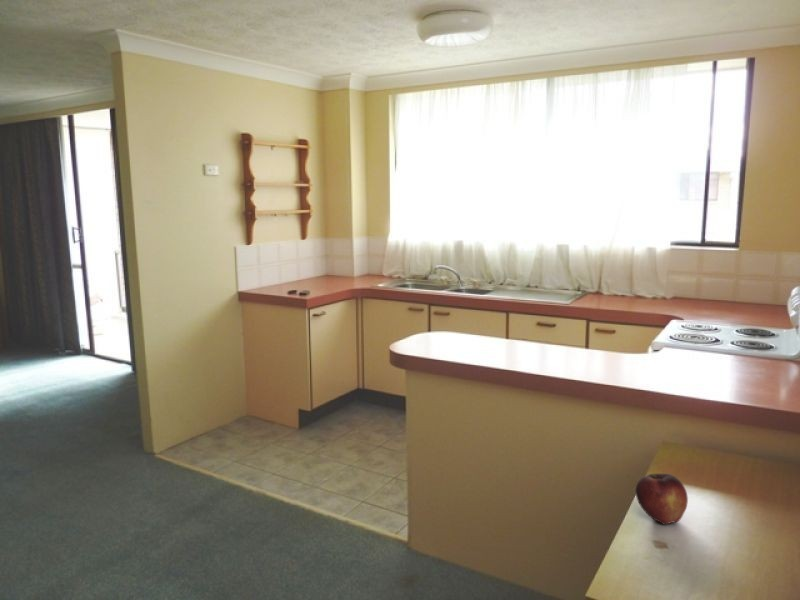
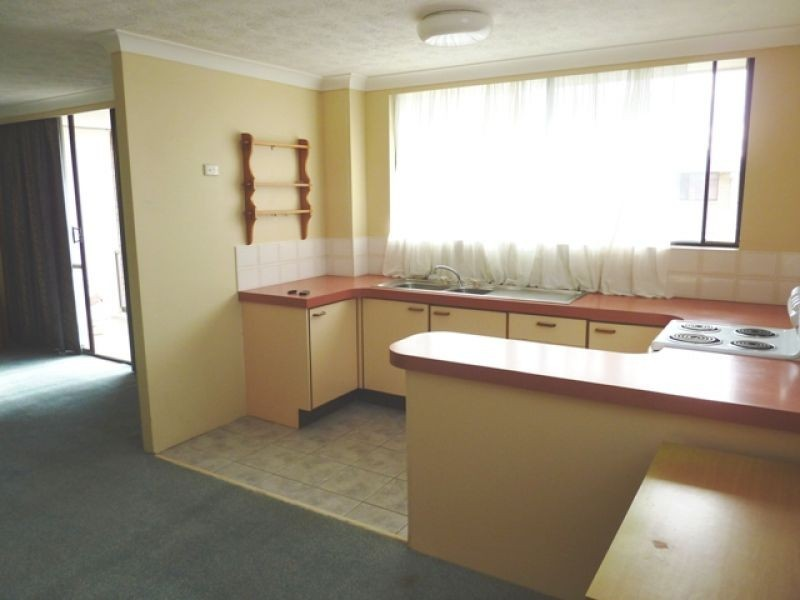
- fruit [635,473,689,525]
